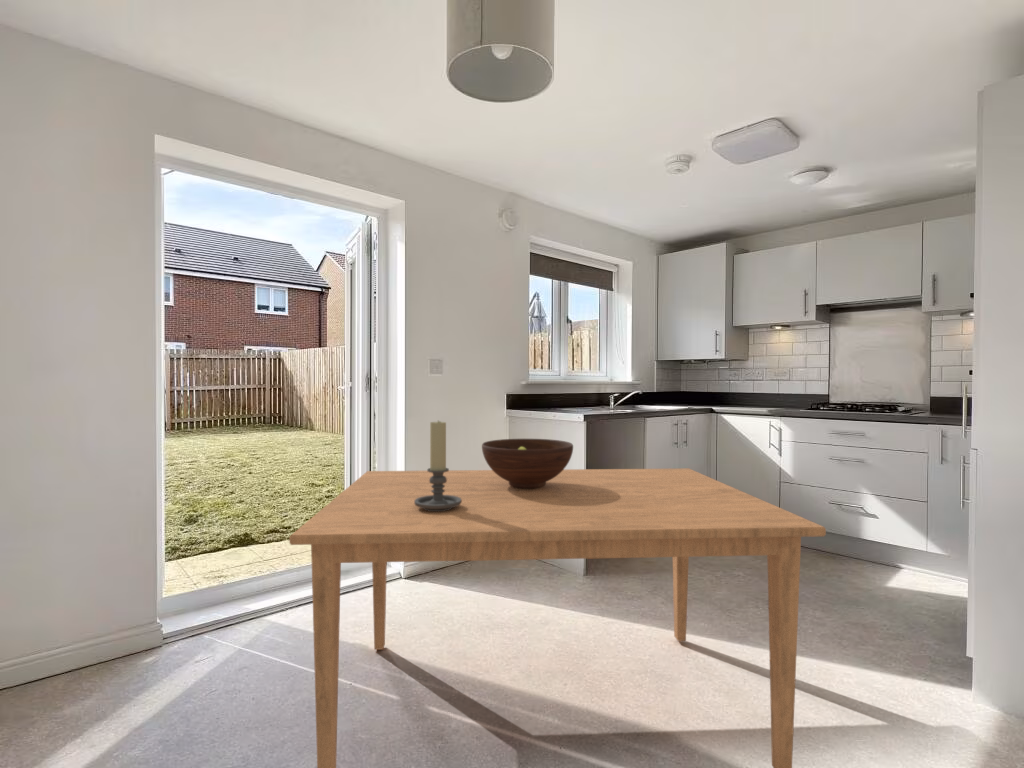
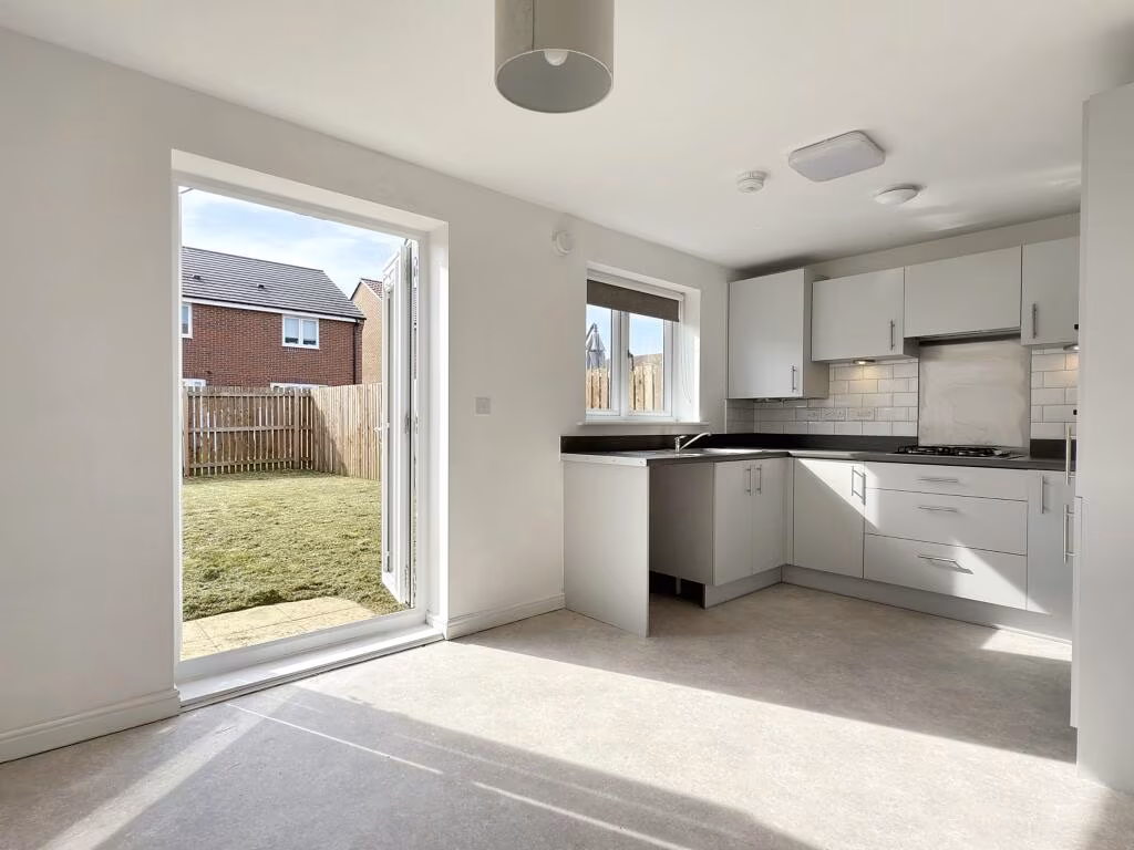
- candle holder [414,419,462,511]
- fruit bowl [481,438,574,489]
- dining table [288,468,827,768]
